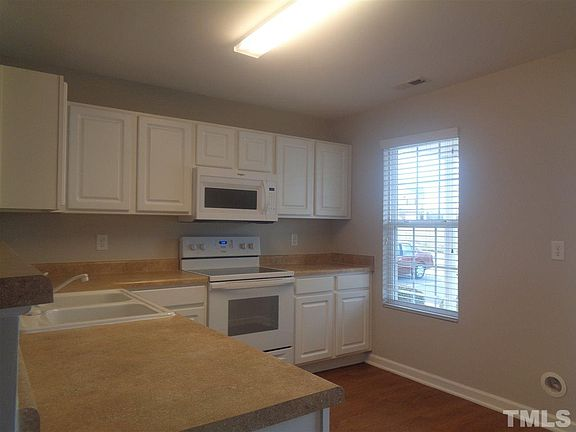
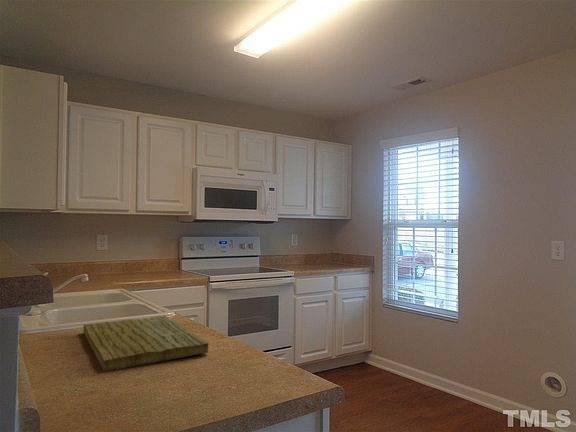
+ cutting board [83,315,209,372]
